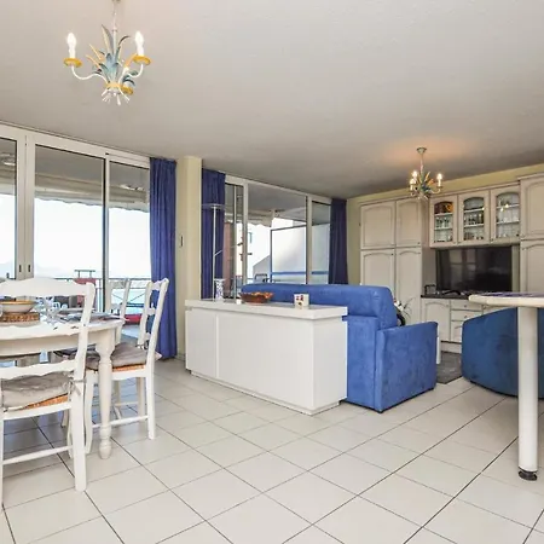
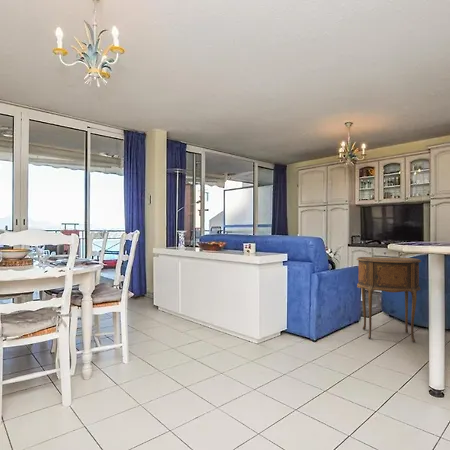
+ side table [356,256,422,343]
